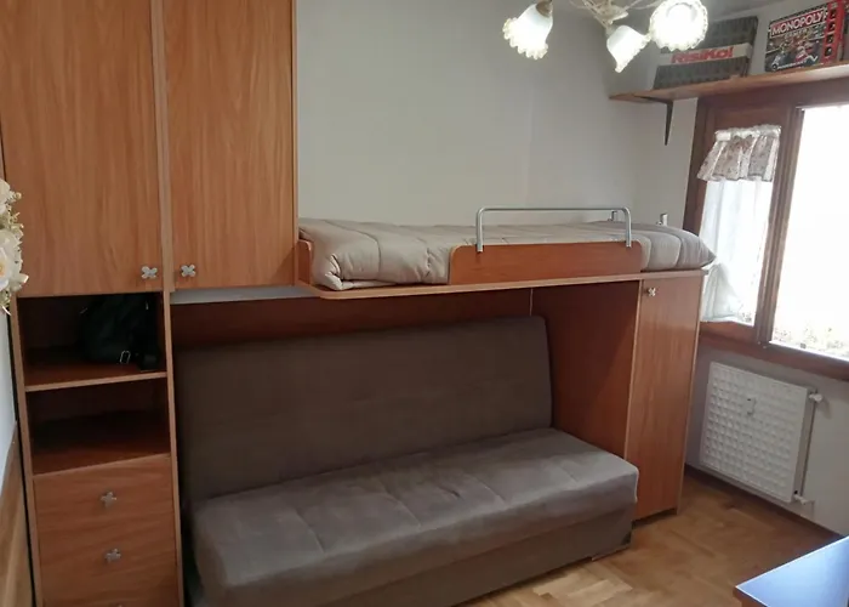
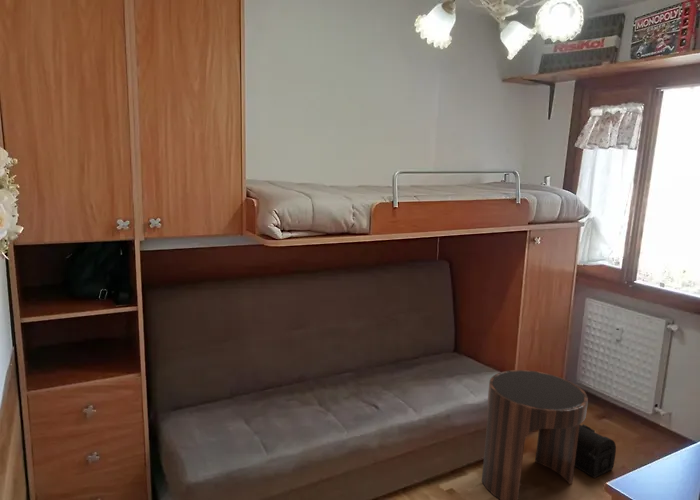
+ side table [481,369,589,500]
+ treasure chest [574,423,617,479]
